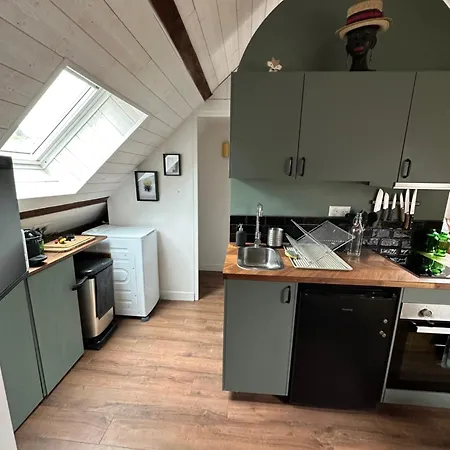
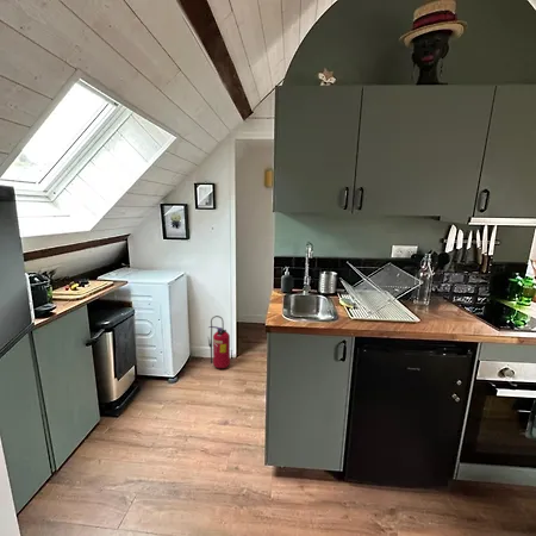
+ fire extinguisher [207,314,231,369]
